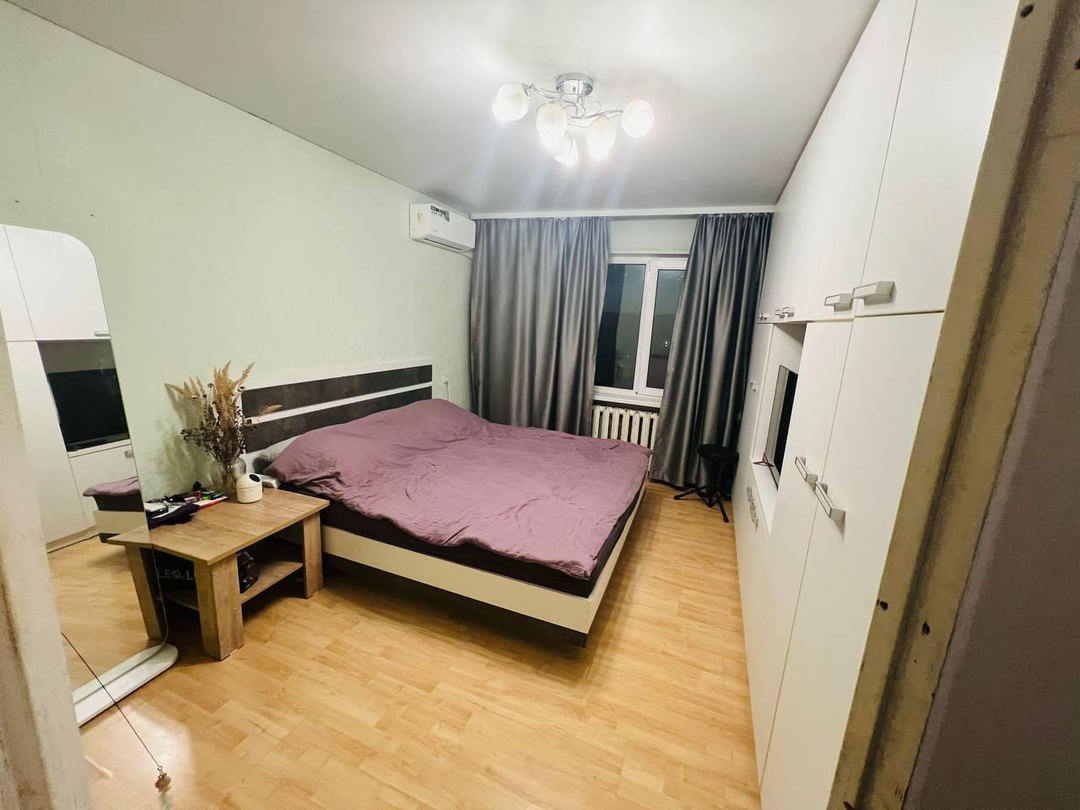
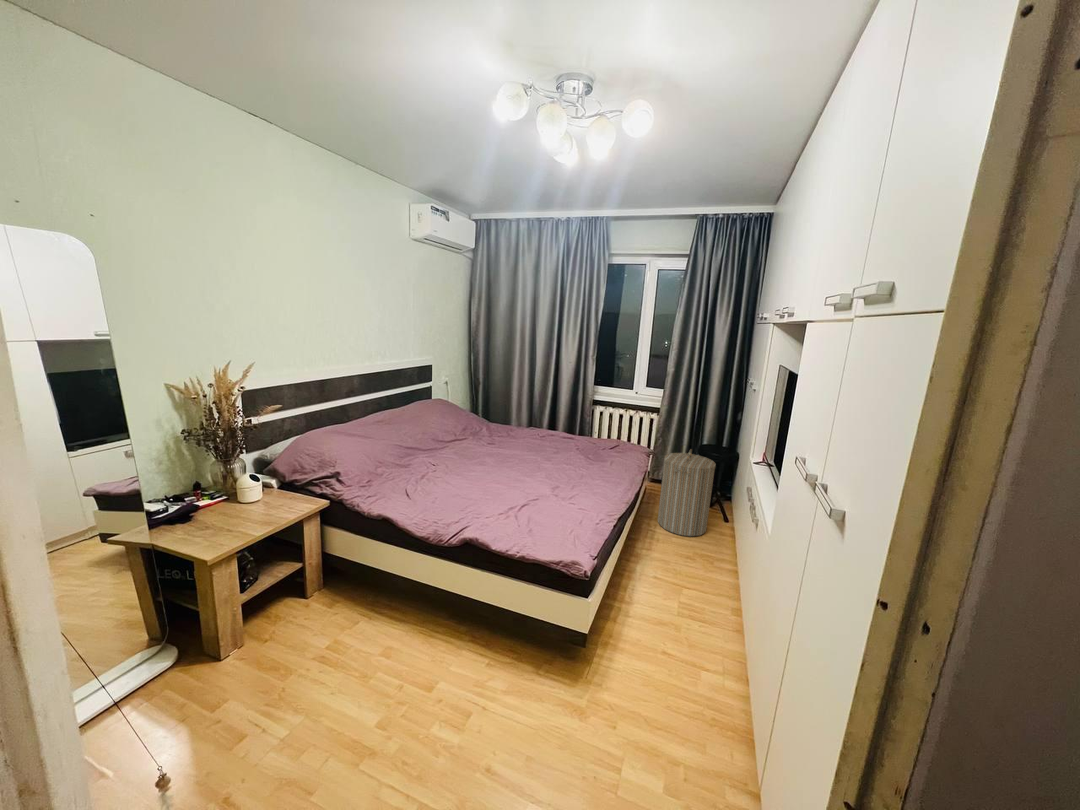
+ laundry hamper [657,448,717,537]
